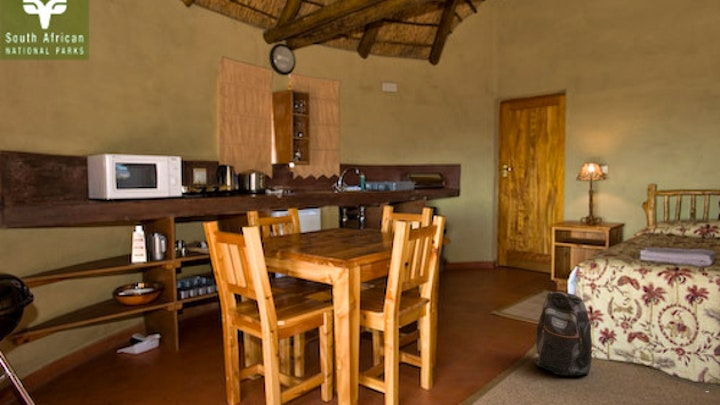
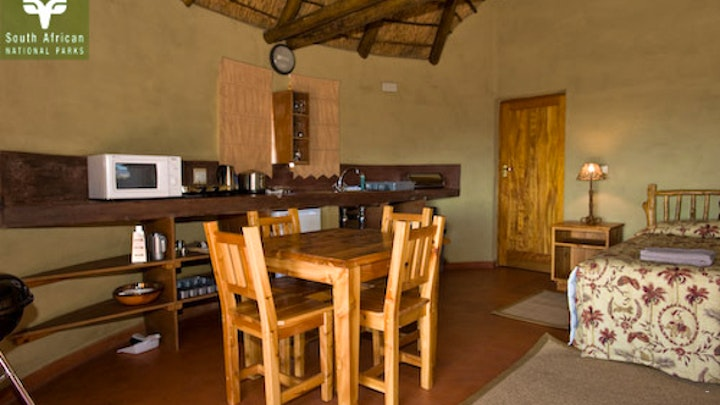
- backpack [533,290,593,377]
